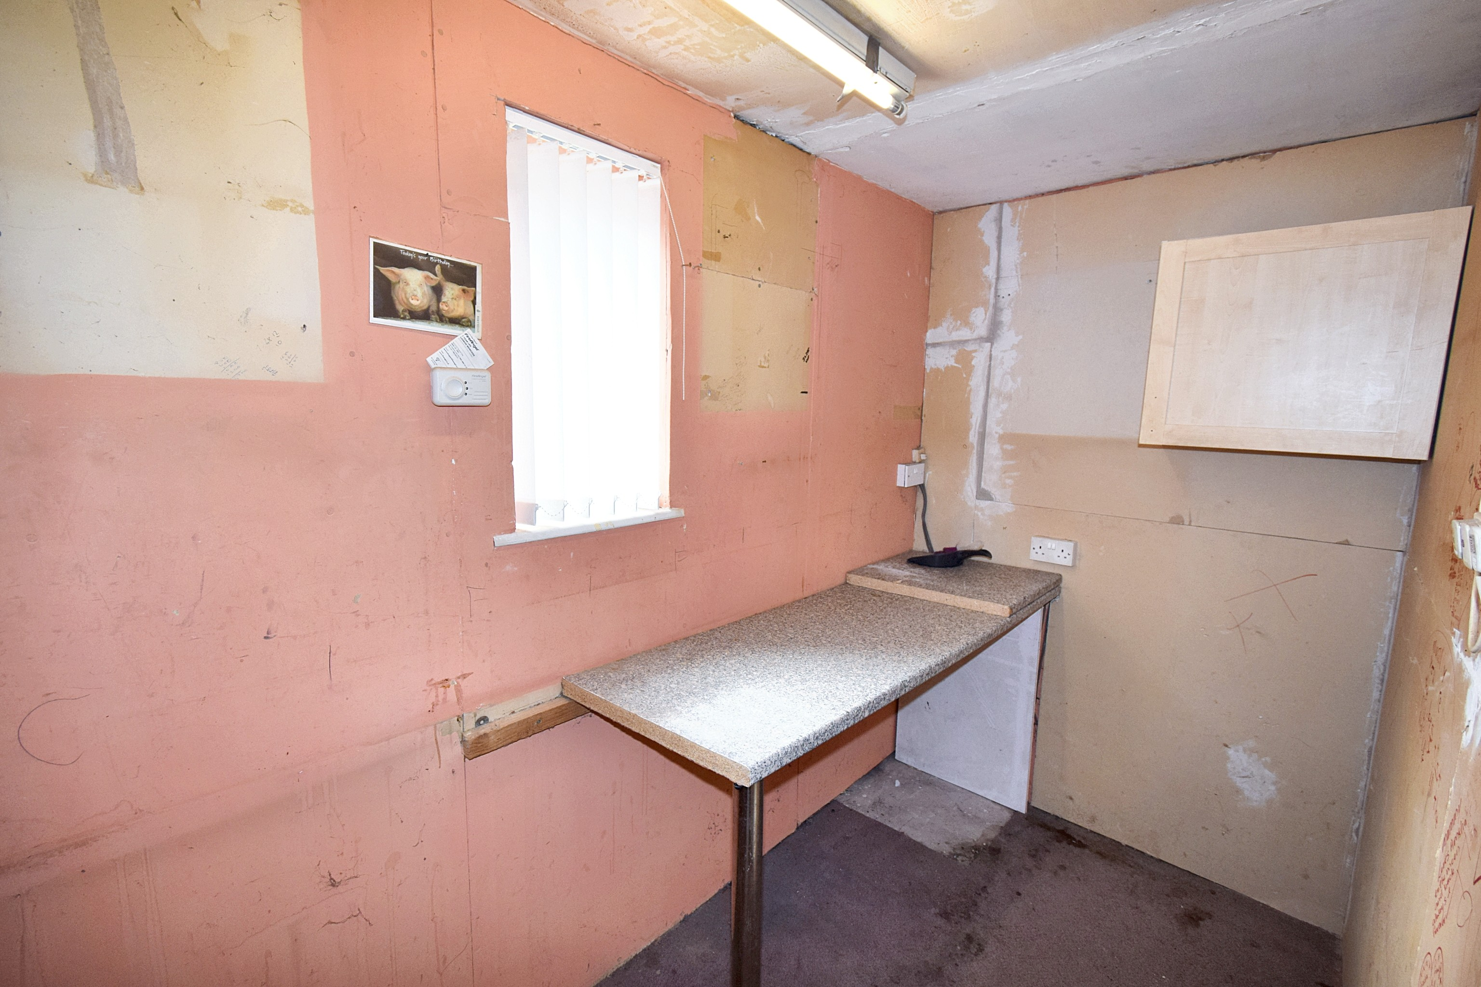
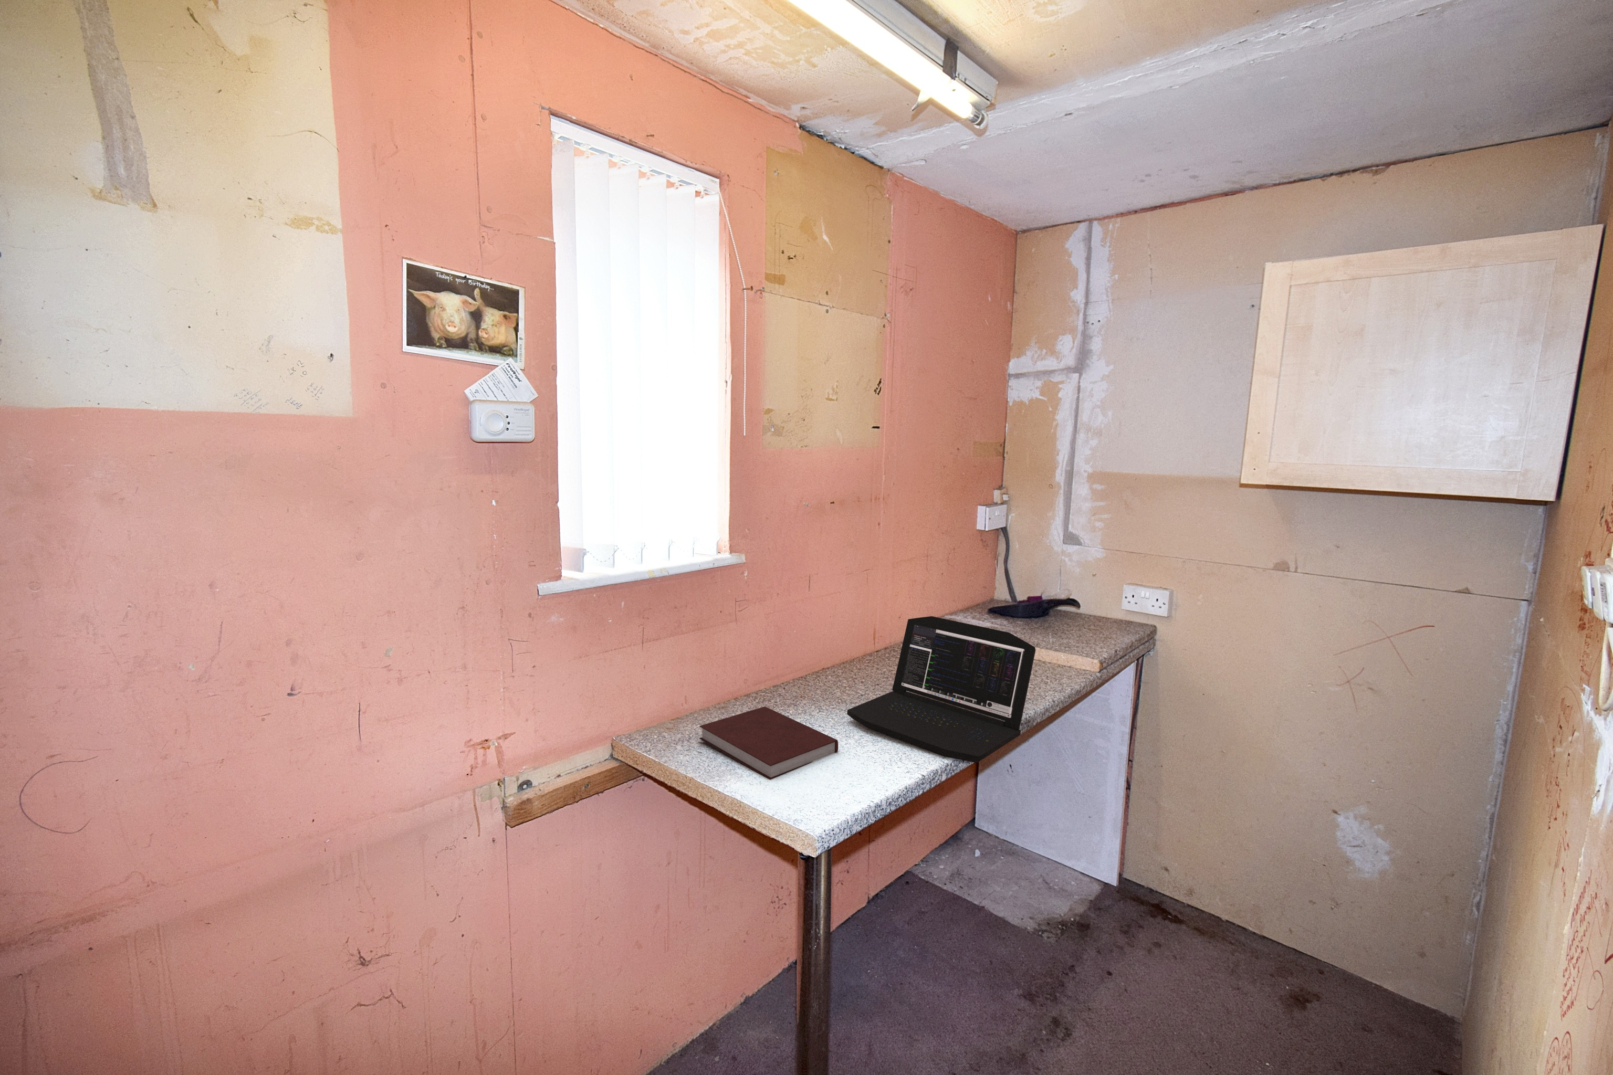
+ notebook [698,705,839,781]
+ laptop [847,615,1036,763]
